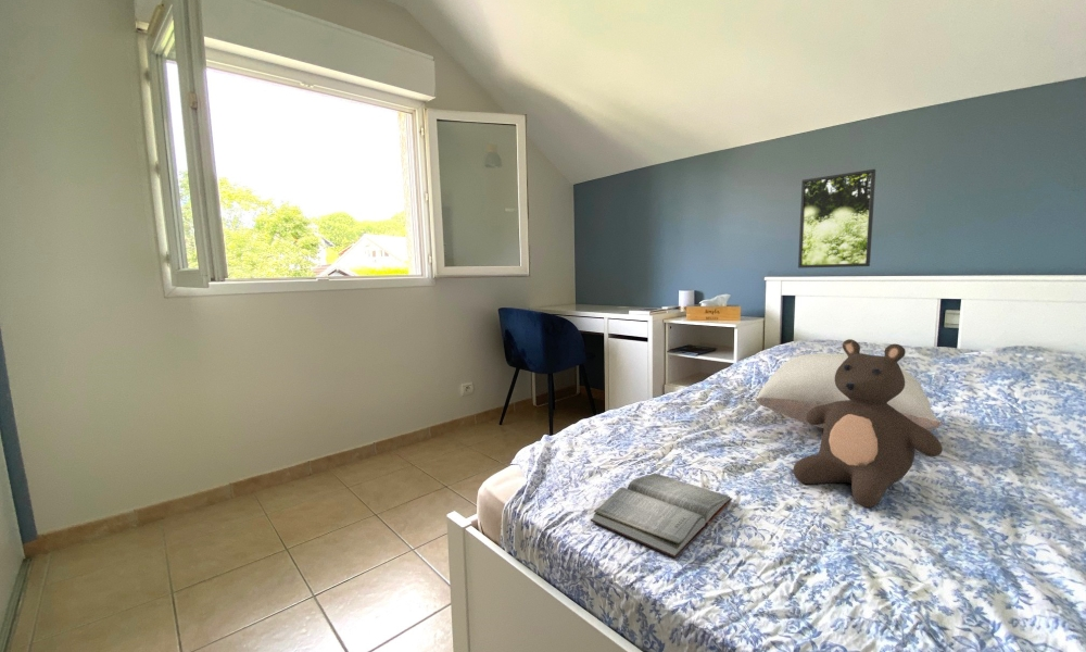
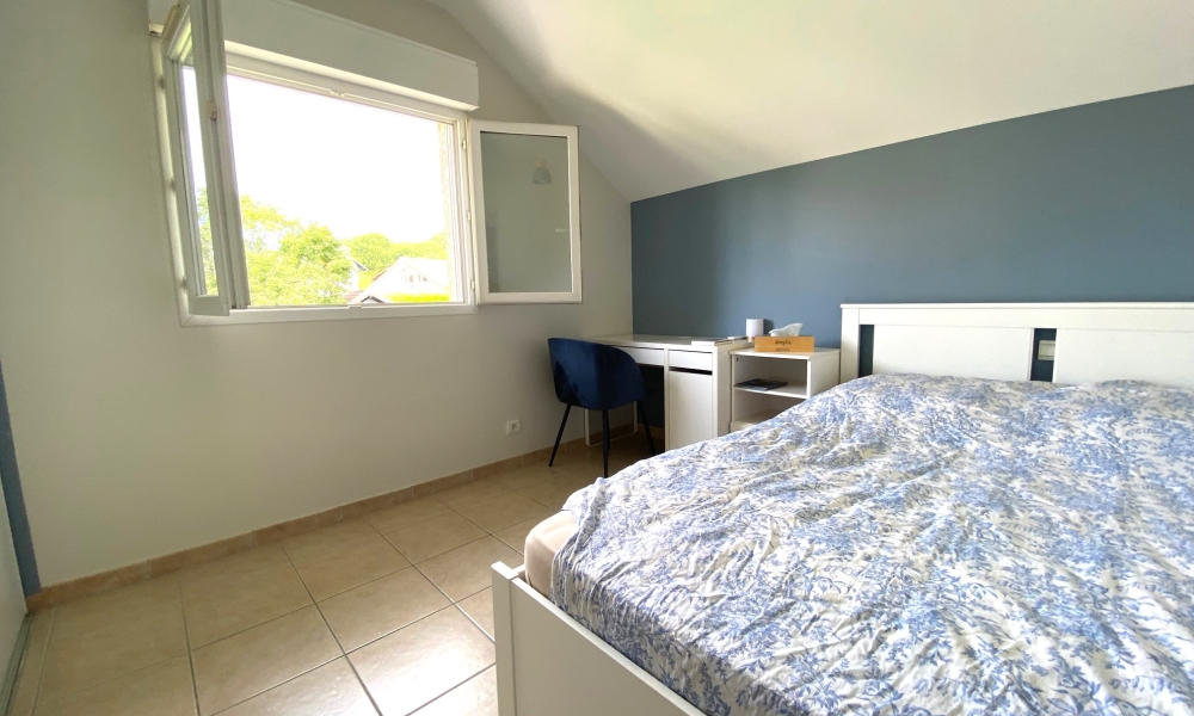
- pillow [755,352,943,431]
- teddy bear [792,338,944,509]
- hardback book [590,472,733,559]
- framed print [797,168,876,269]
